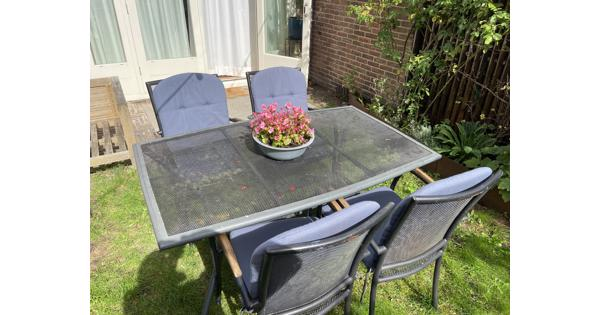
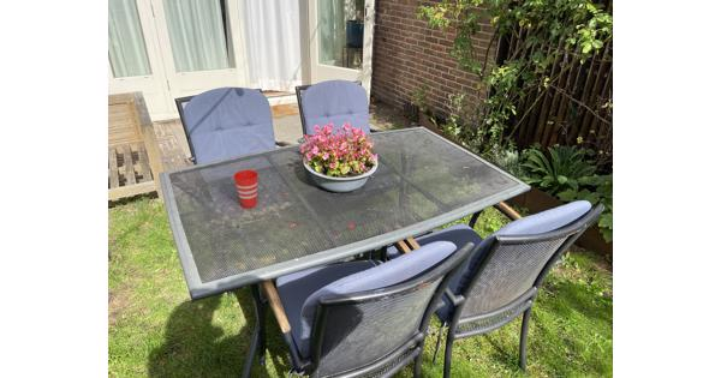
+ cup [233,169,260,209]
